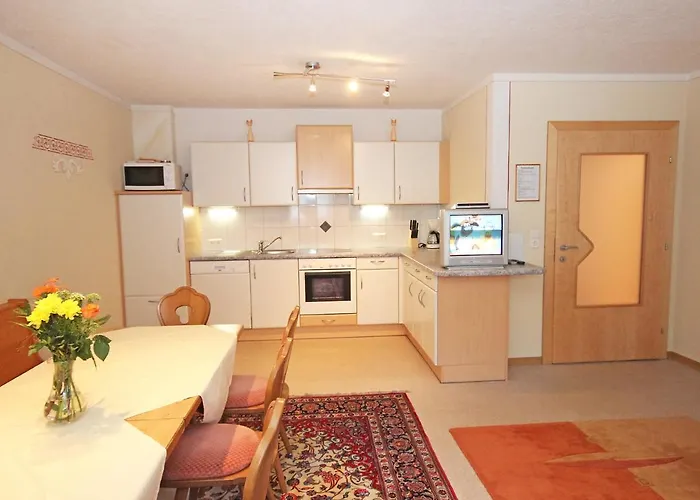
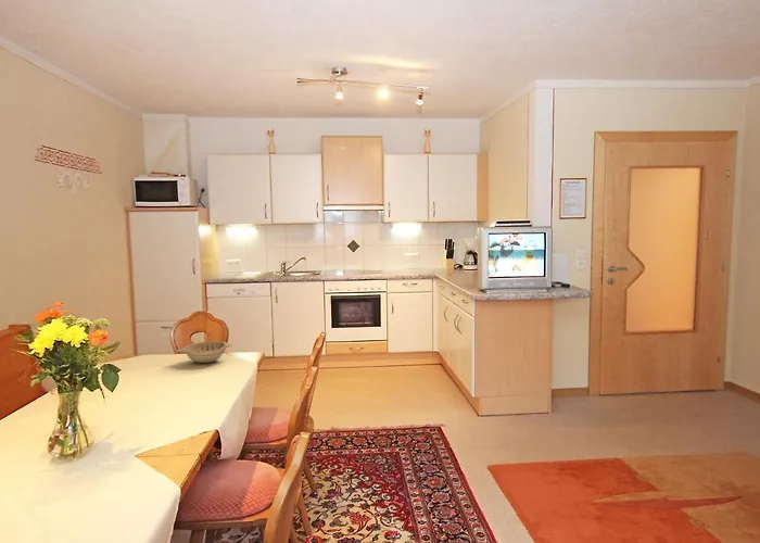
+ decorative bowl [176,340,233,364]
